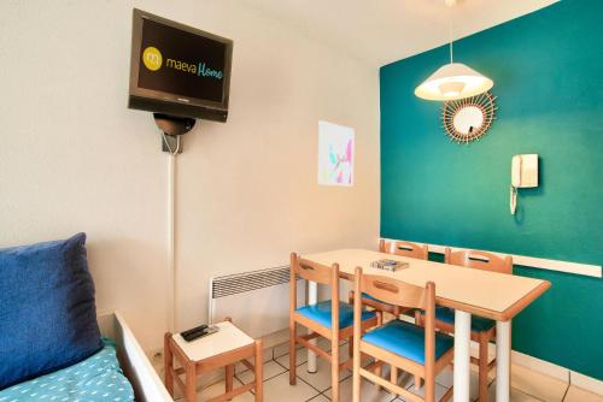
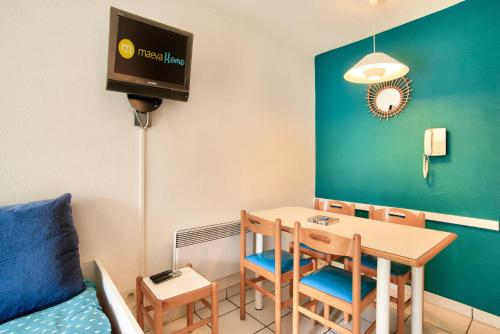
- wall art [317,119,356,188]
